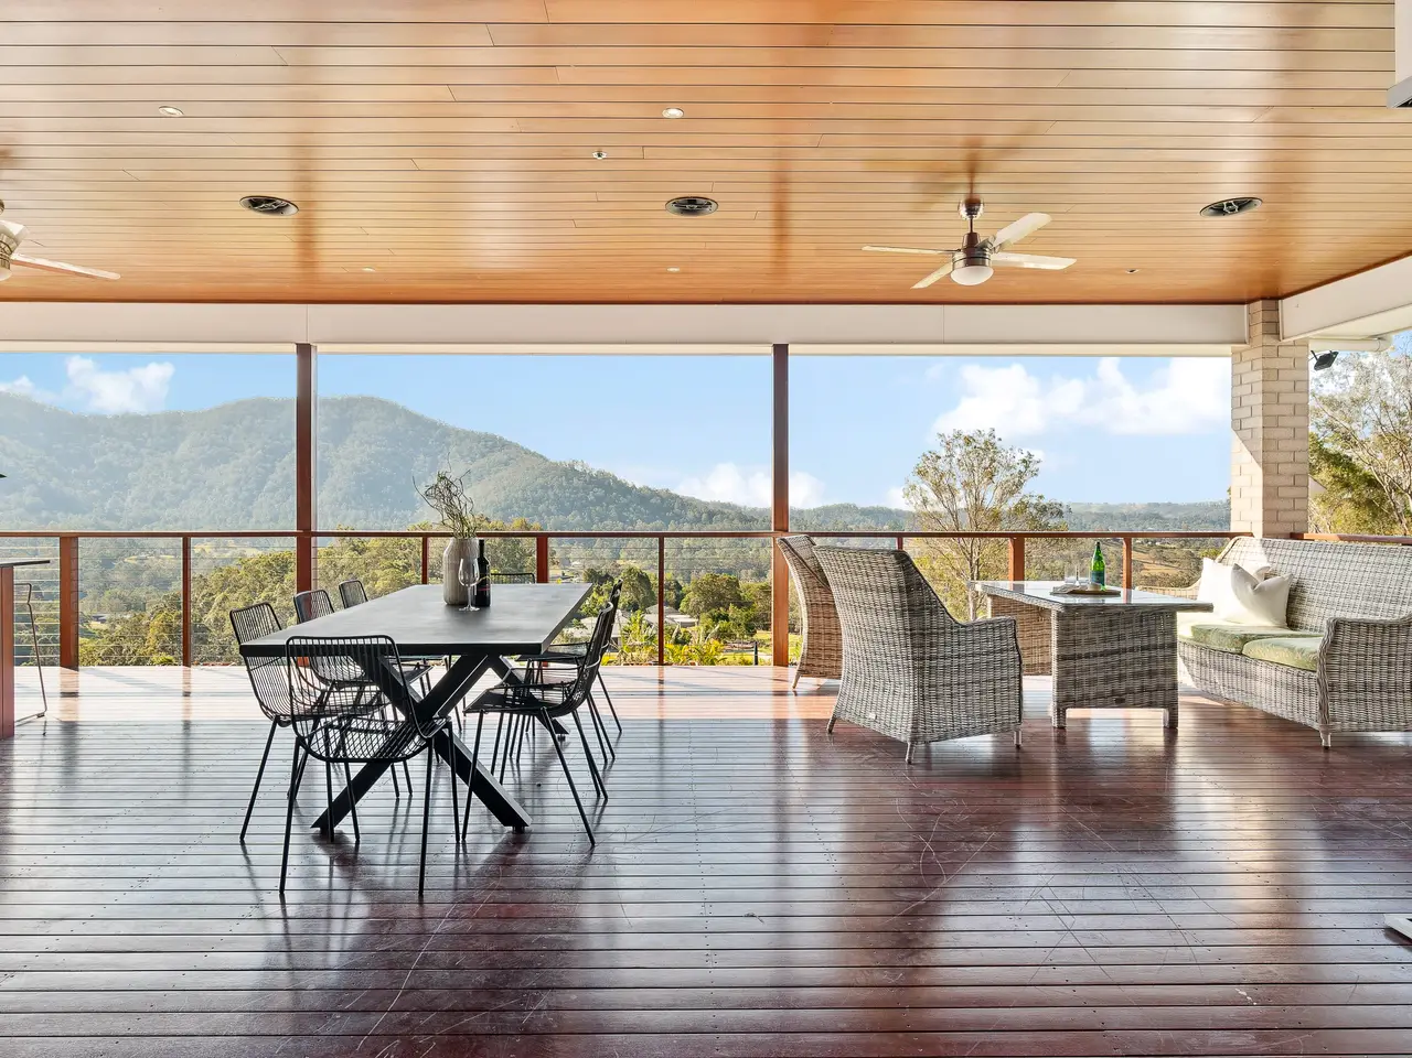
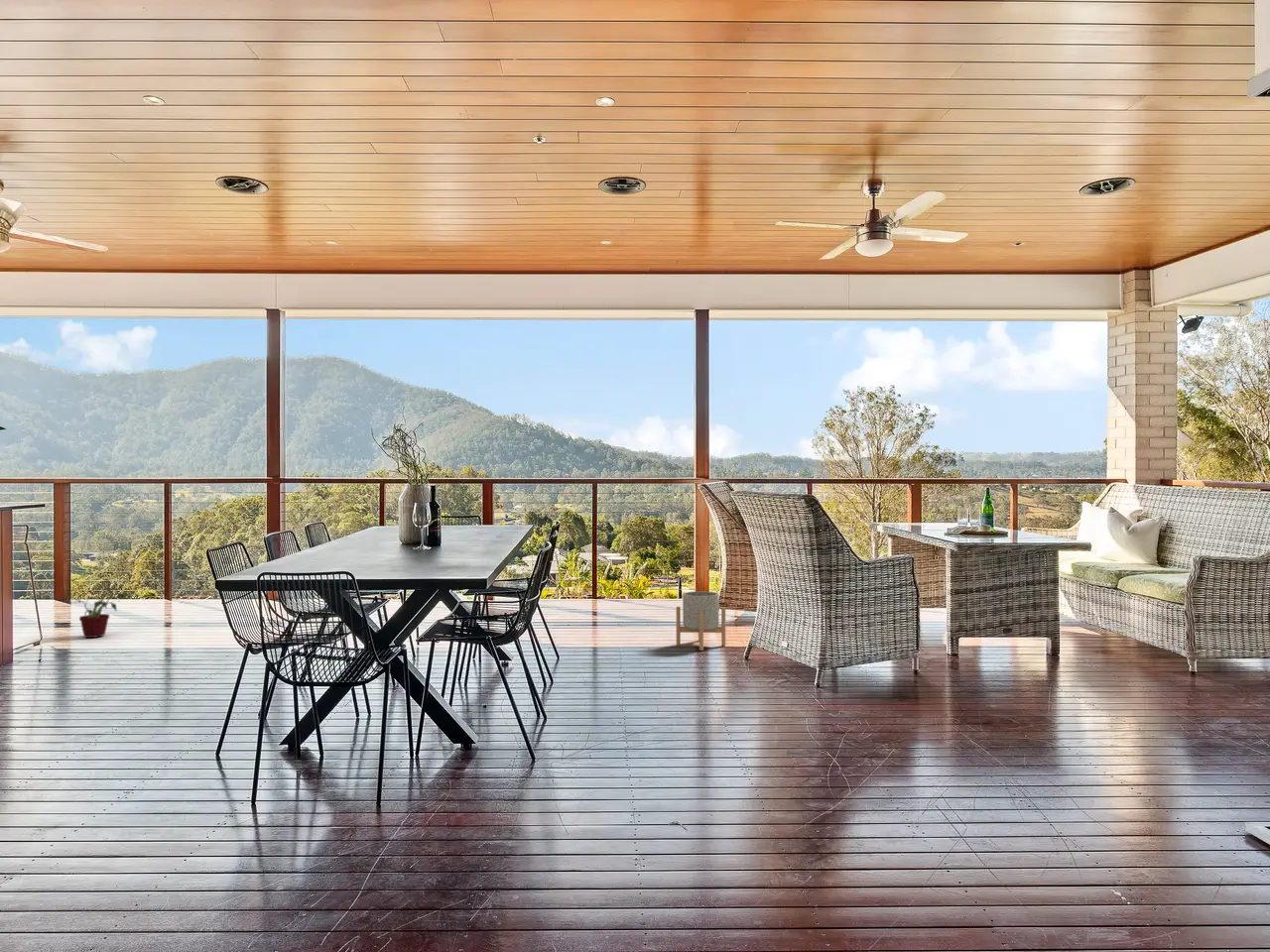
+ potted plant [72,581,125,639]
+ planter [676,590,726,652]
